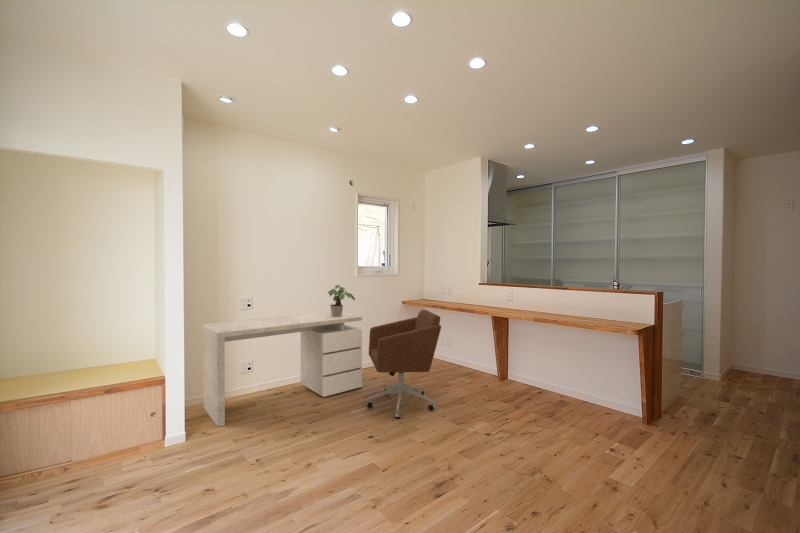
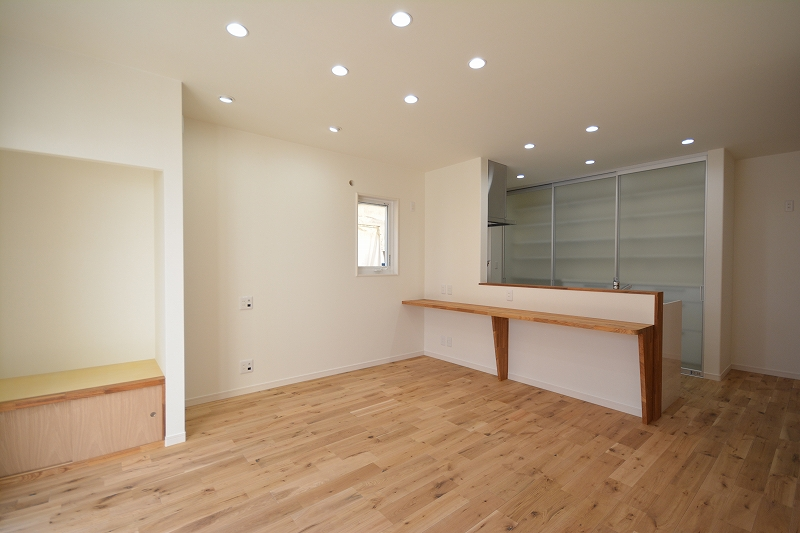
- desk [202,311,363,427]
- potted plant [327,284,356,317]
- office chair [366,309,442,419]
